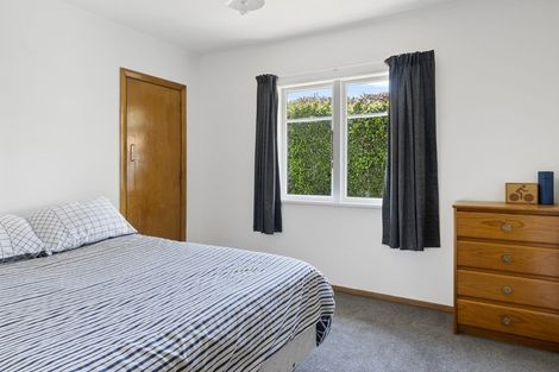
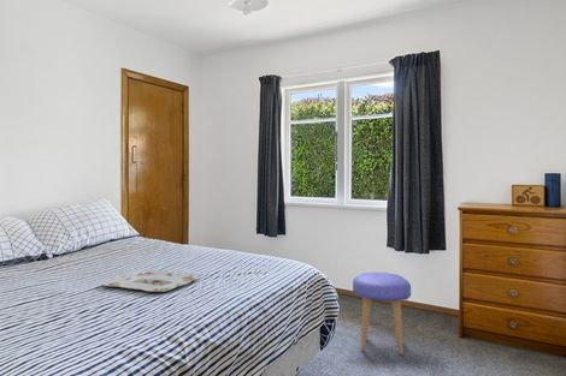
+ serving tray [101,269,200,293]
+ stool [352,271,412,356]
